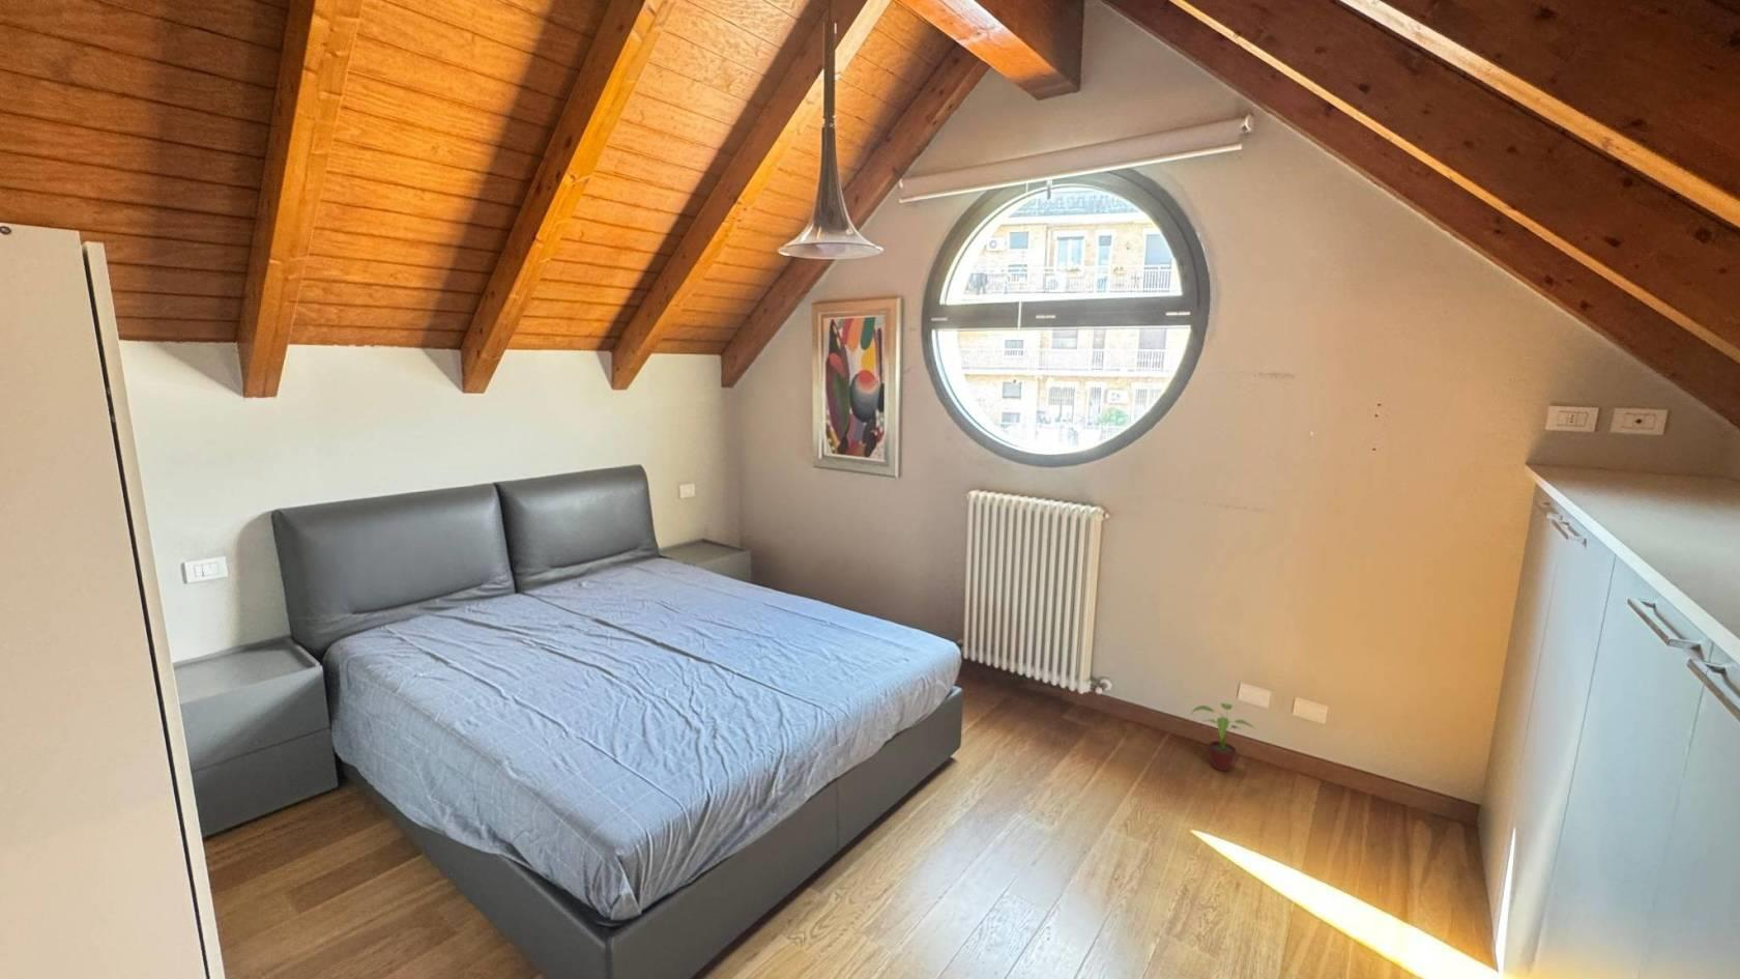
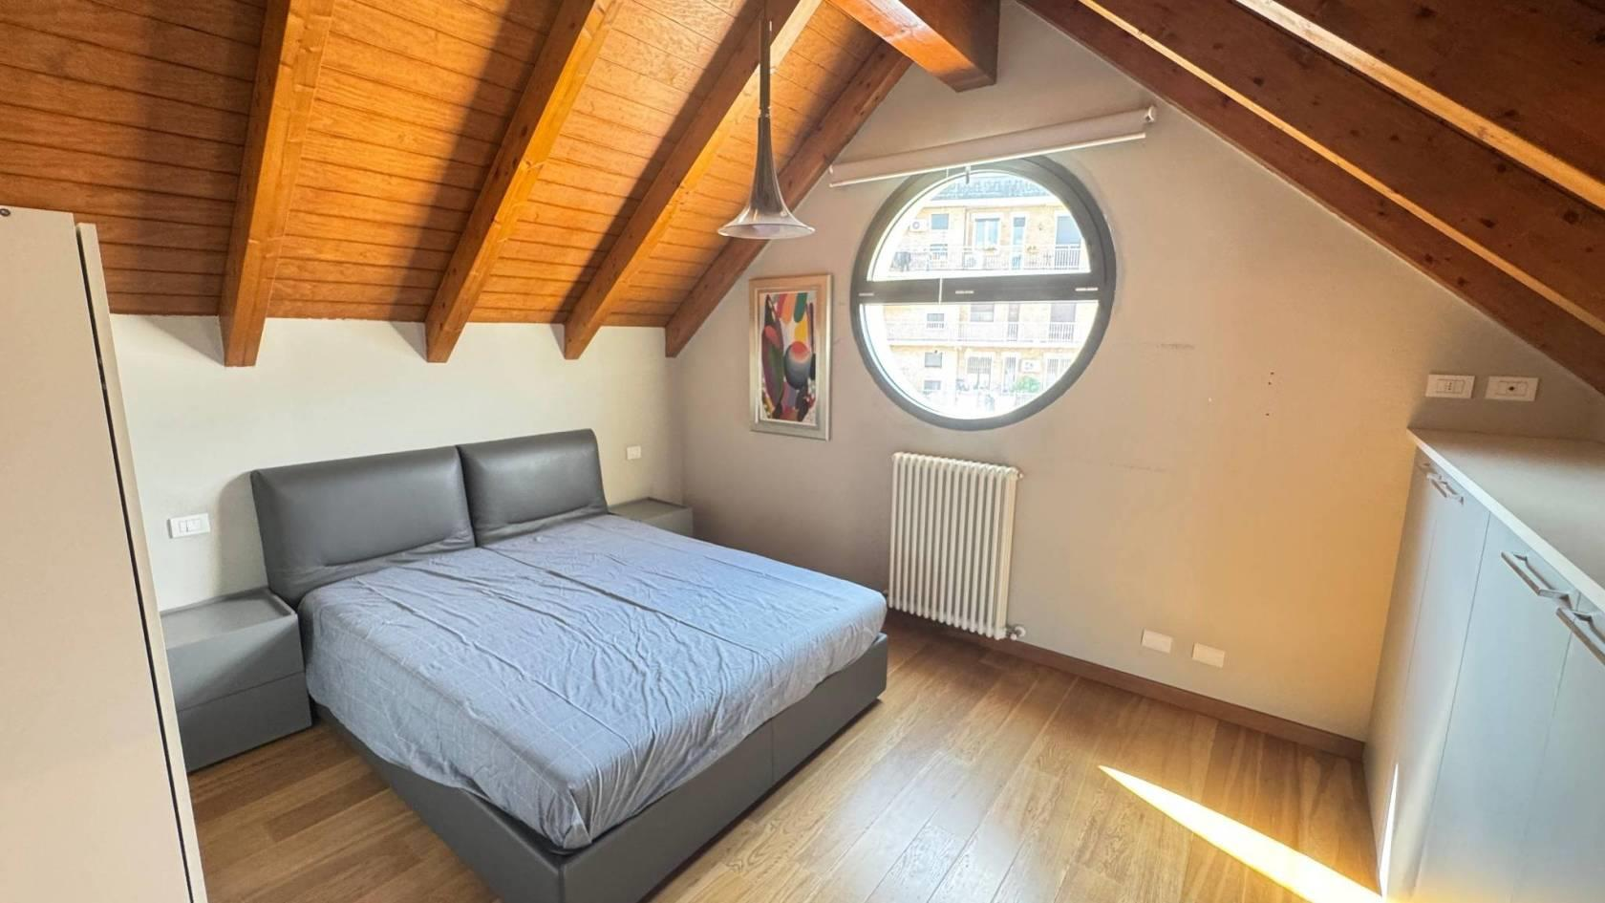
- potted plant [1190,703,1256,772]
